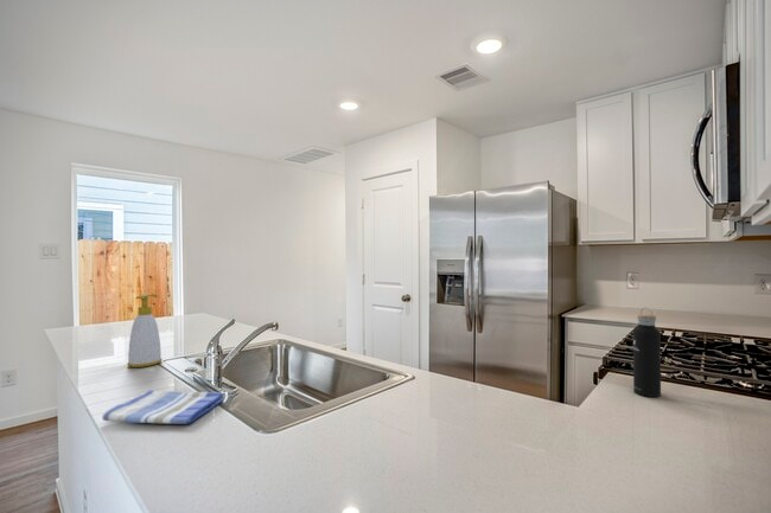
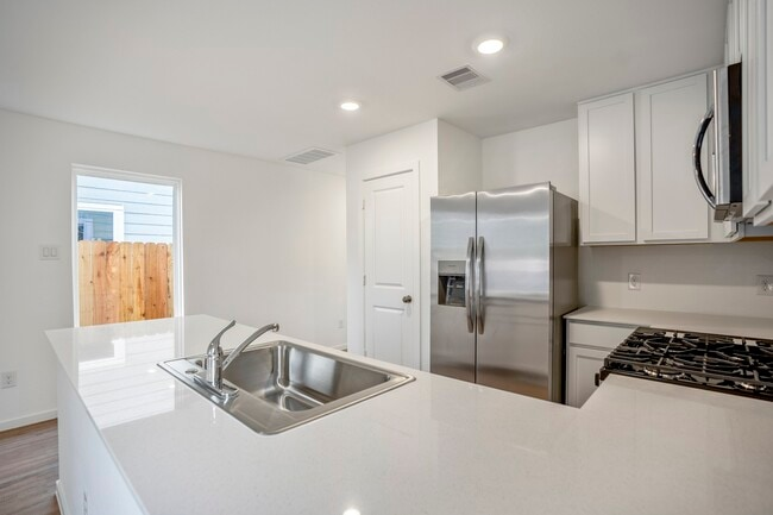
- water bottle [632,307,662,398]
- soap bottle [126,293,163,368]
- dish towel [101,389,225,425]
